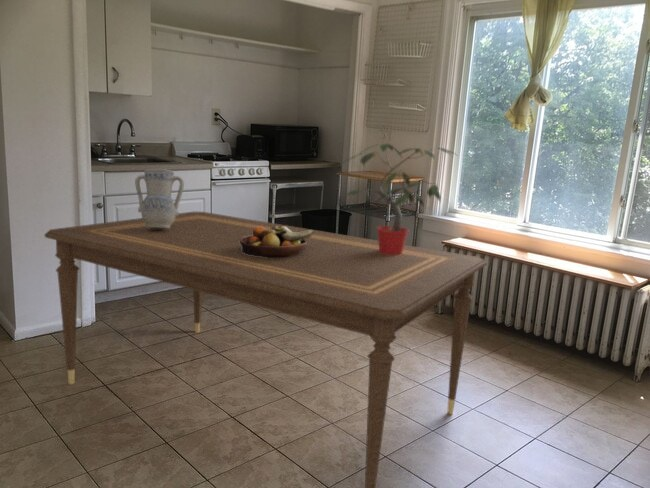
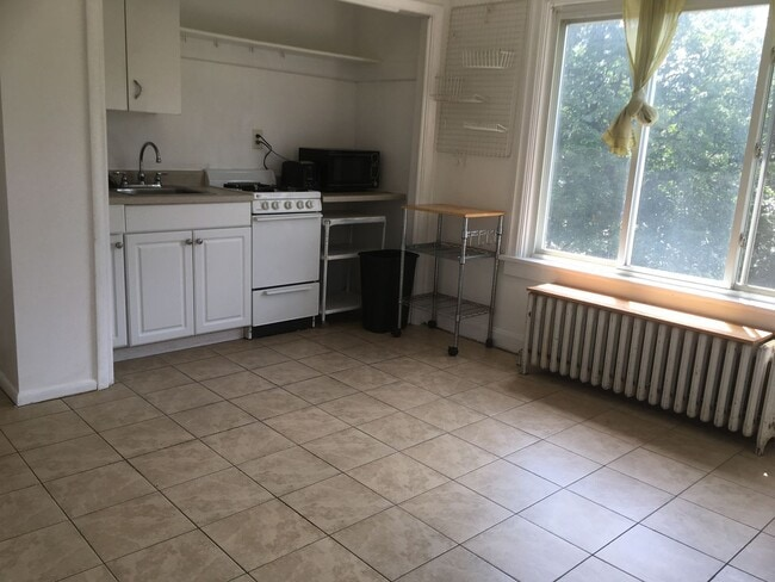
- fruit bowl [240,226,314,258]
- potted plant [333,142,457,255]
- dining table [43,211,488,488]
- vase [134,168,185,229]
